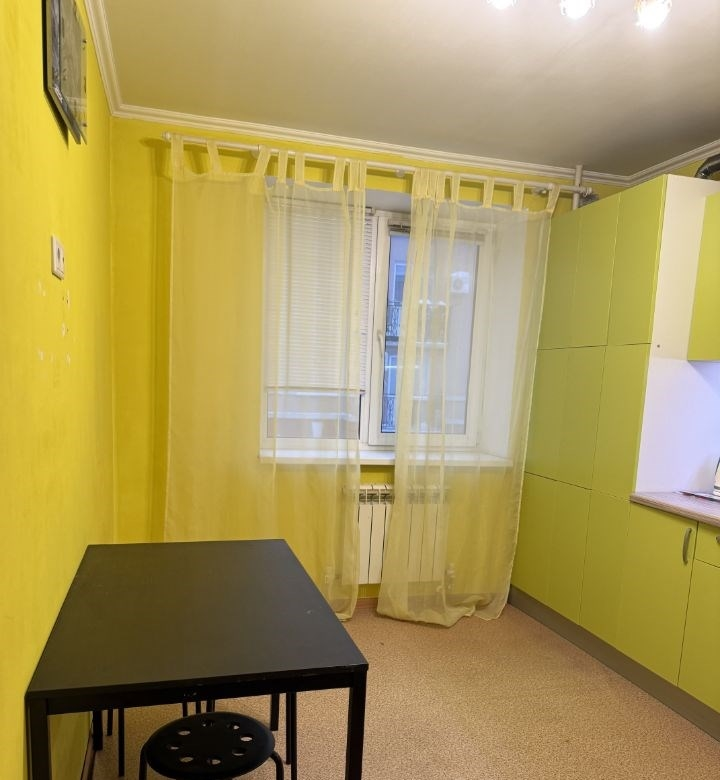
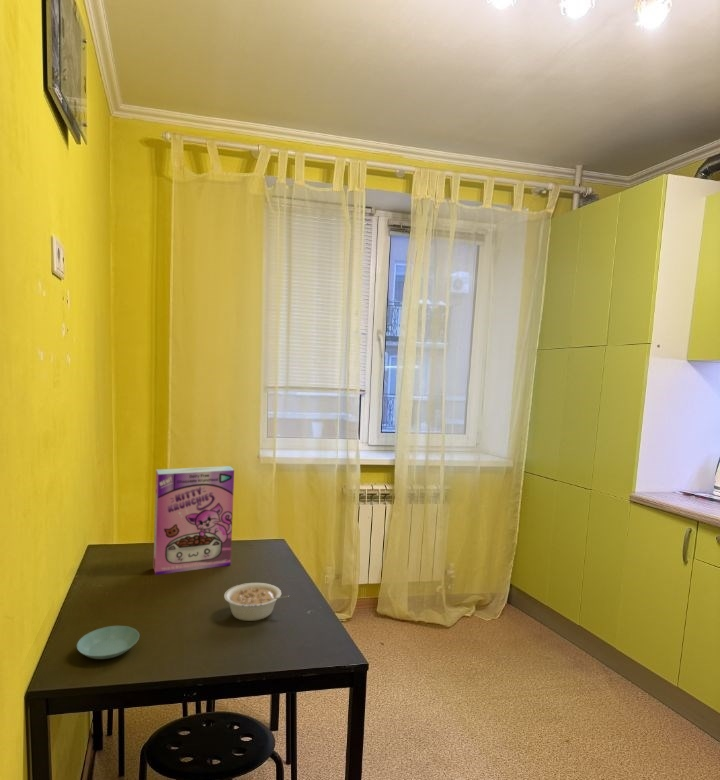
+ saucer [76,625,140,660]
+ legume [223,582,291,622]
+ cereal box [152,465,235,576]
